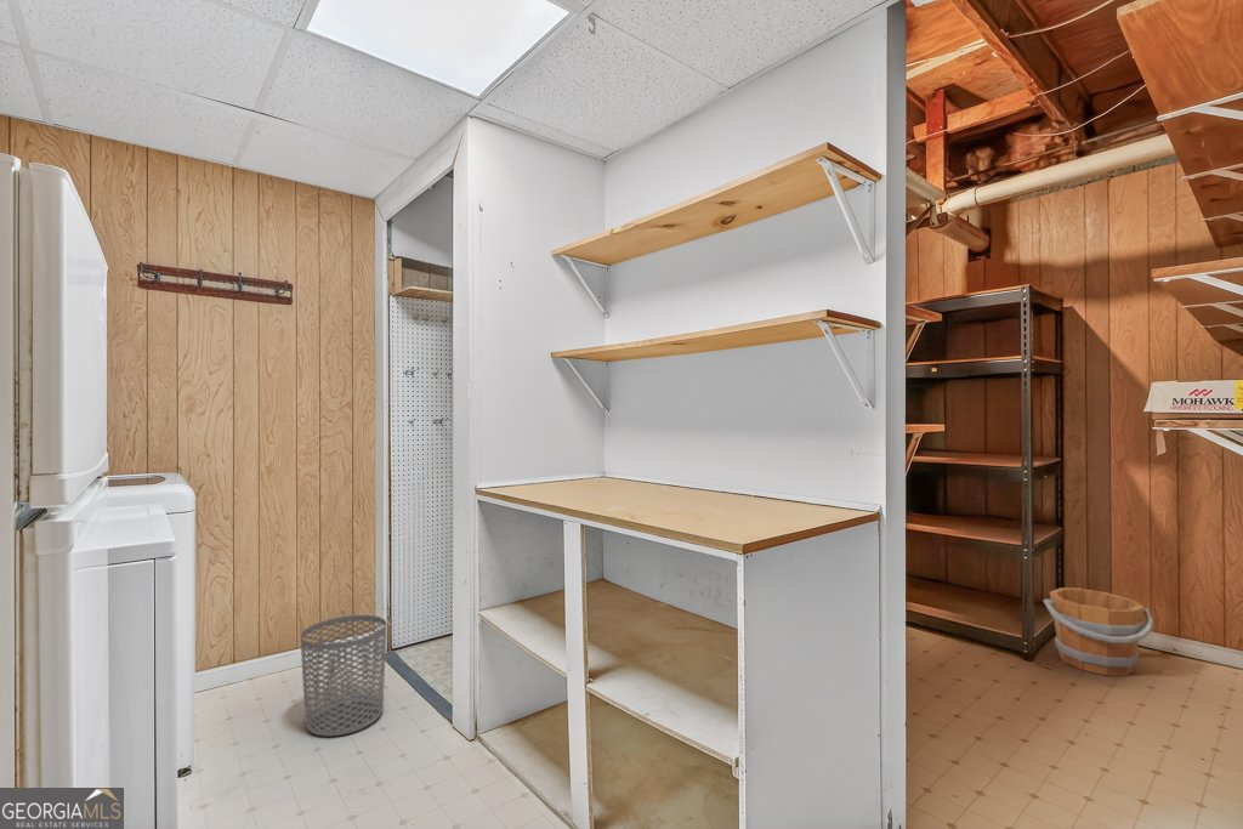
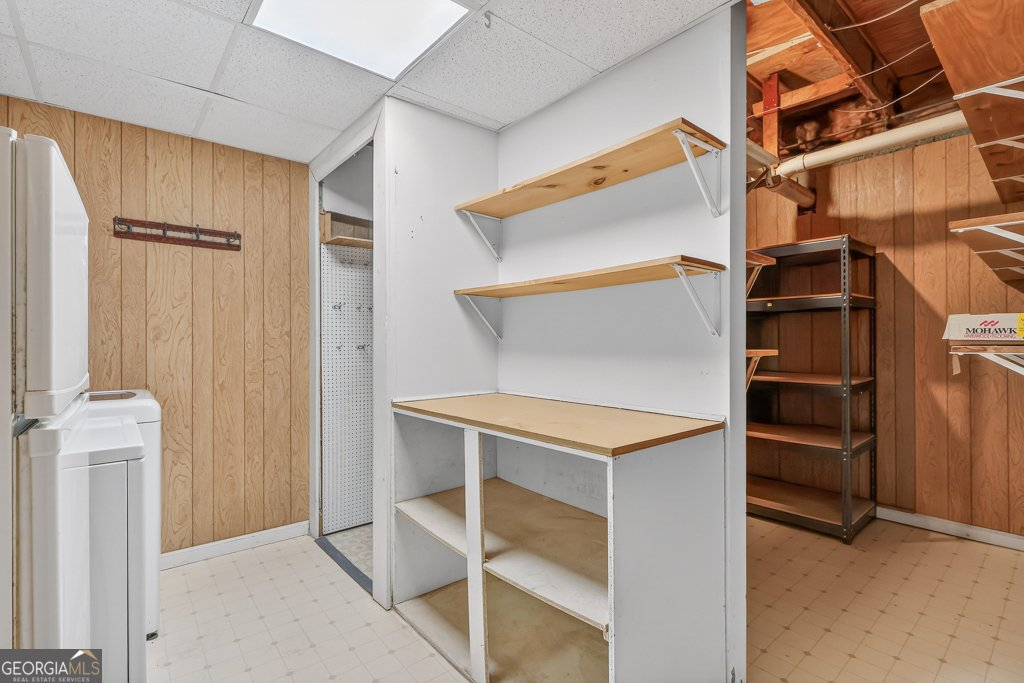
- waste bin [300,614,387,737]
- bucket [1043,586,1154,677]
